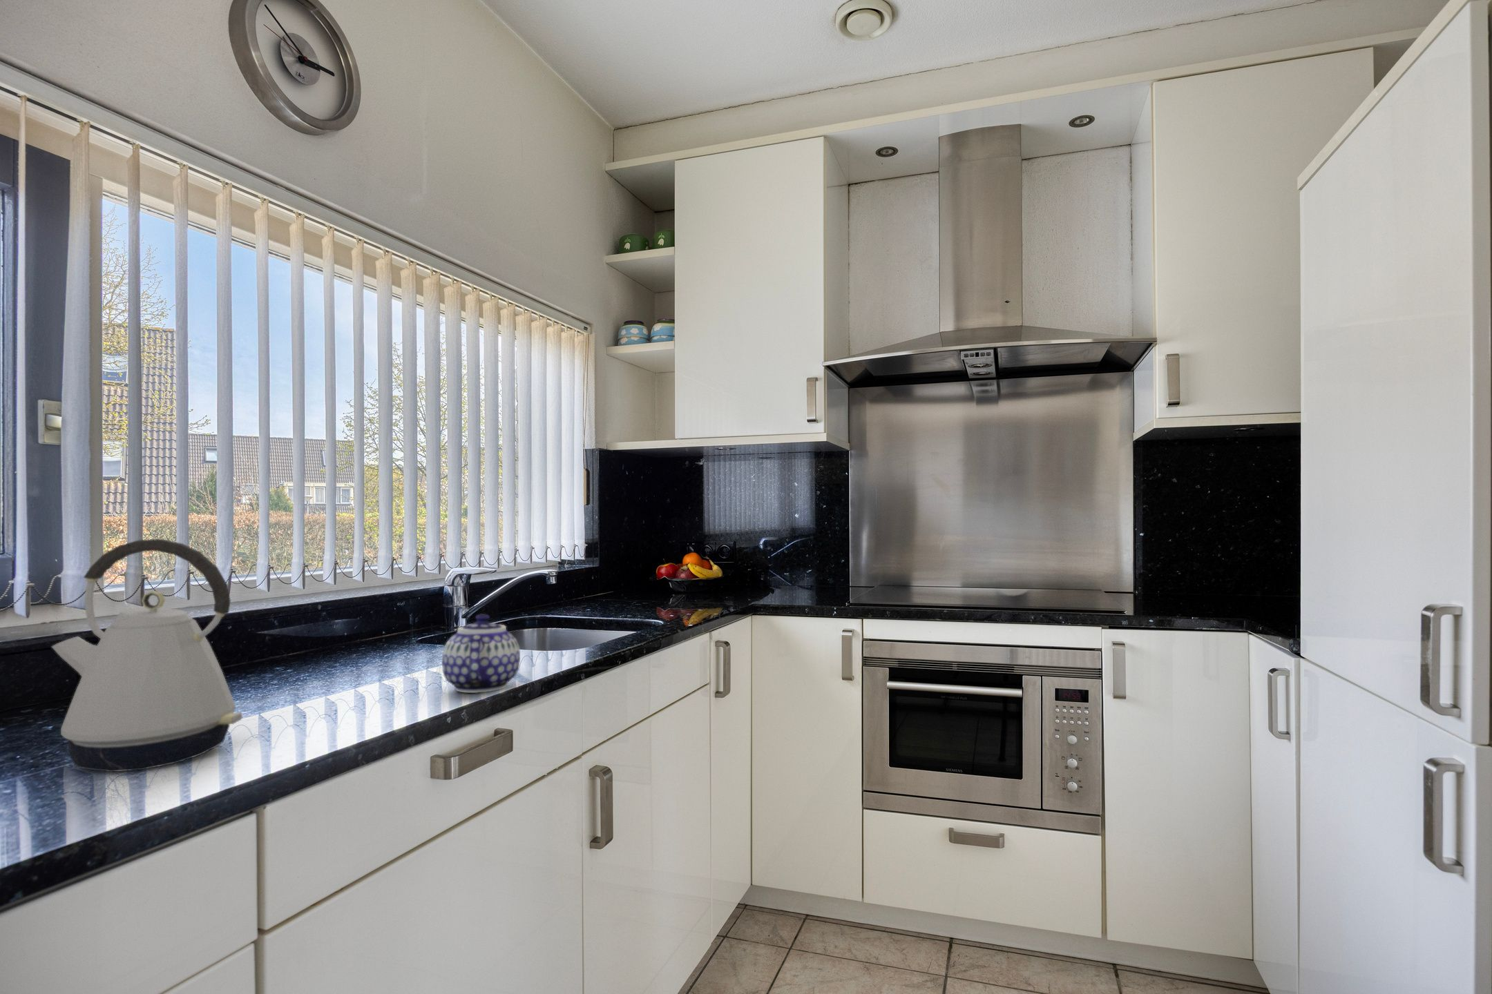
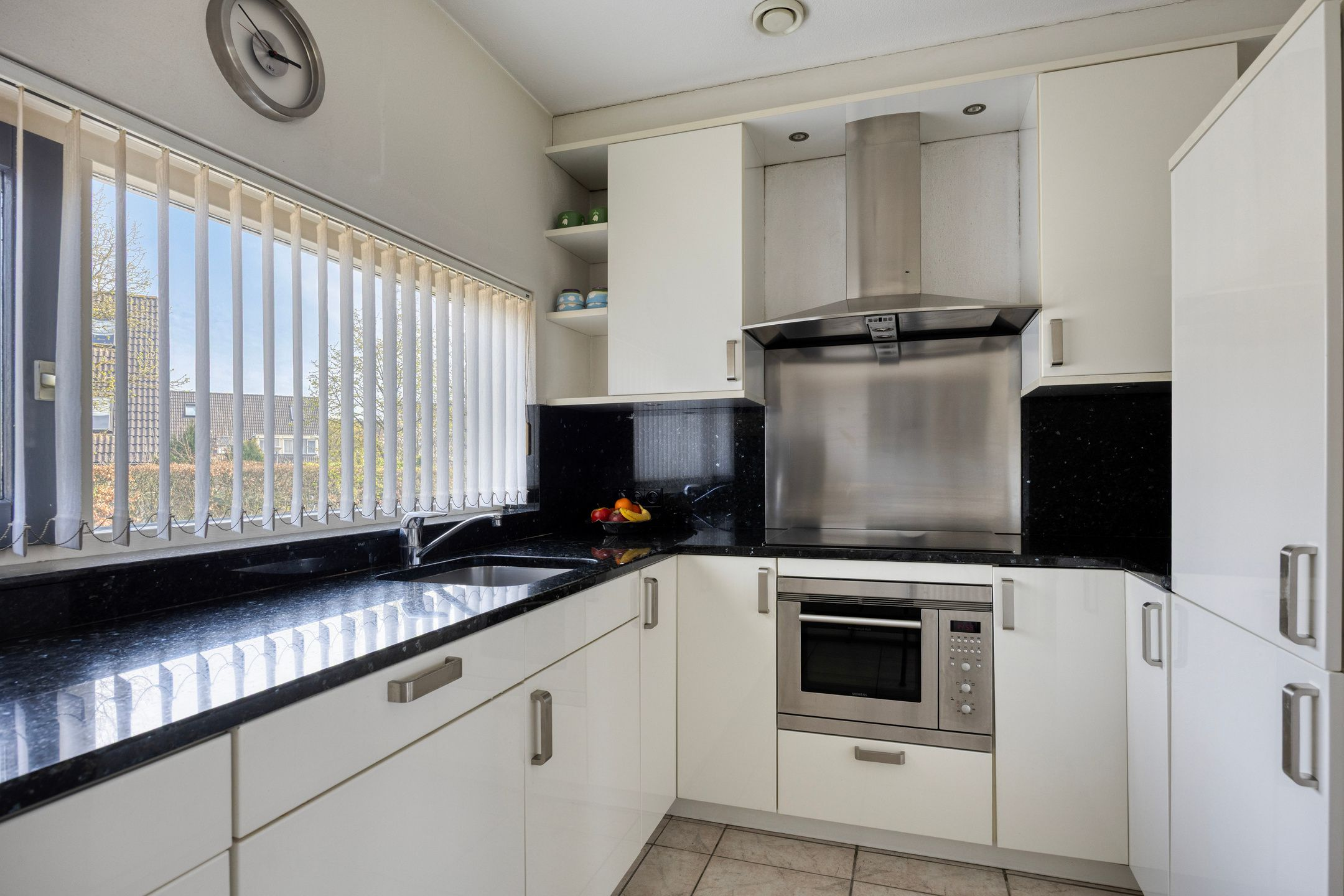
- teapot [442,613,521,693]
- kettle [51,538,243,772]
